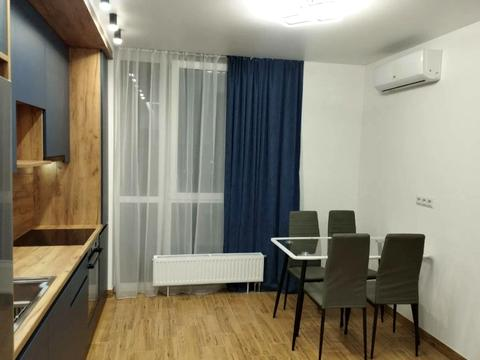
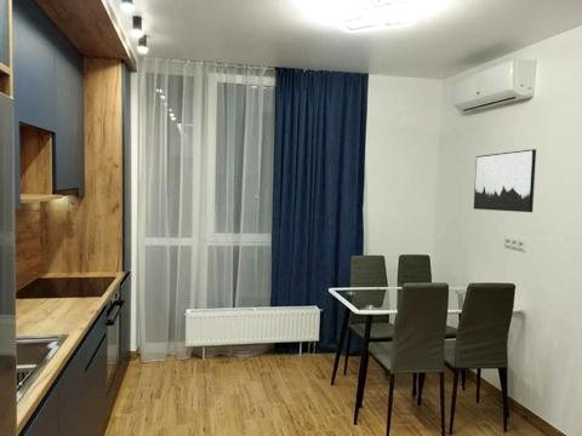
+ wall art [473,148,537,213]
